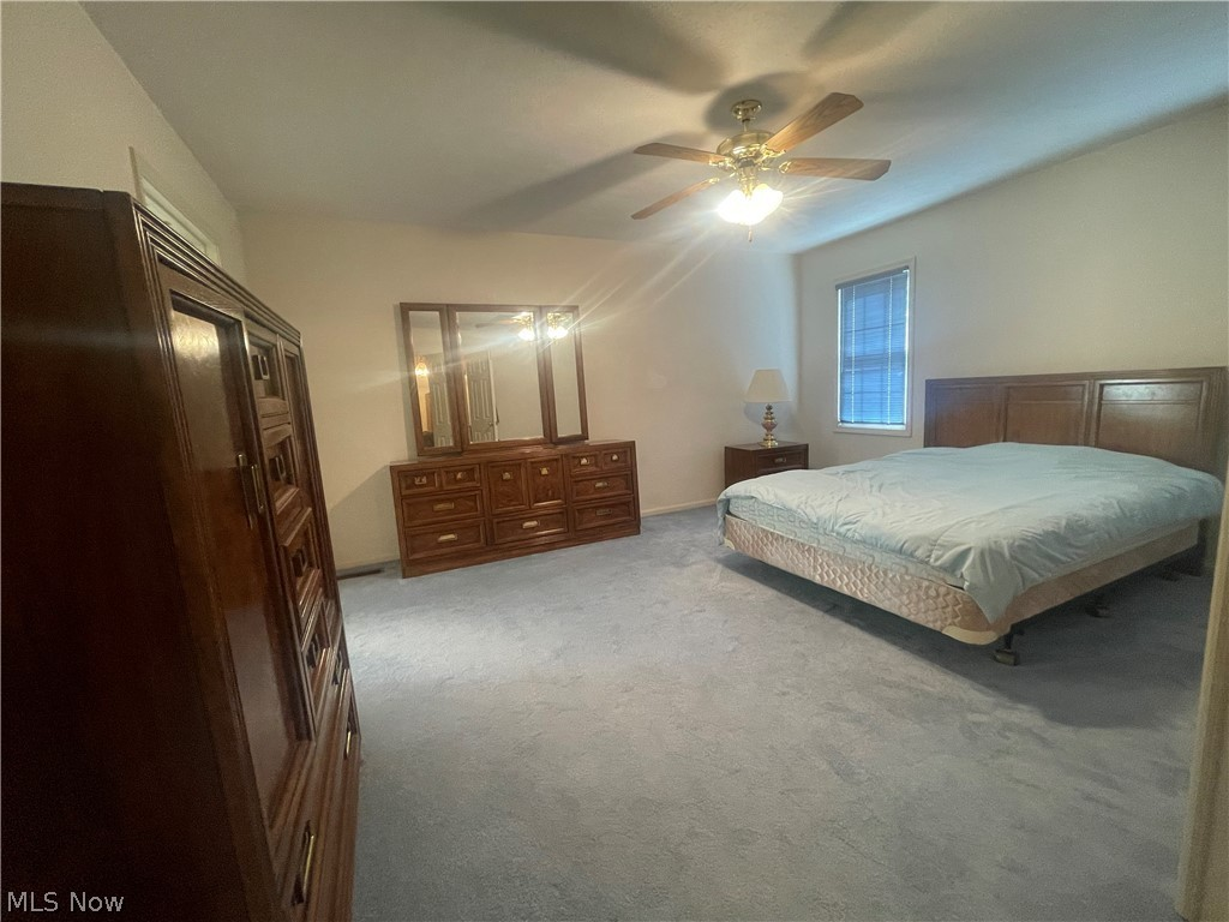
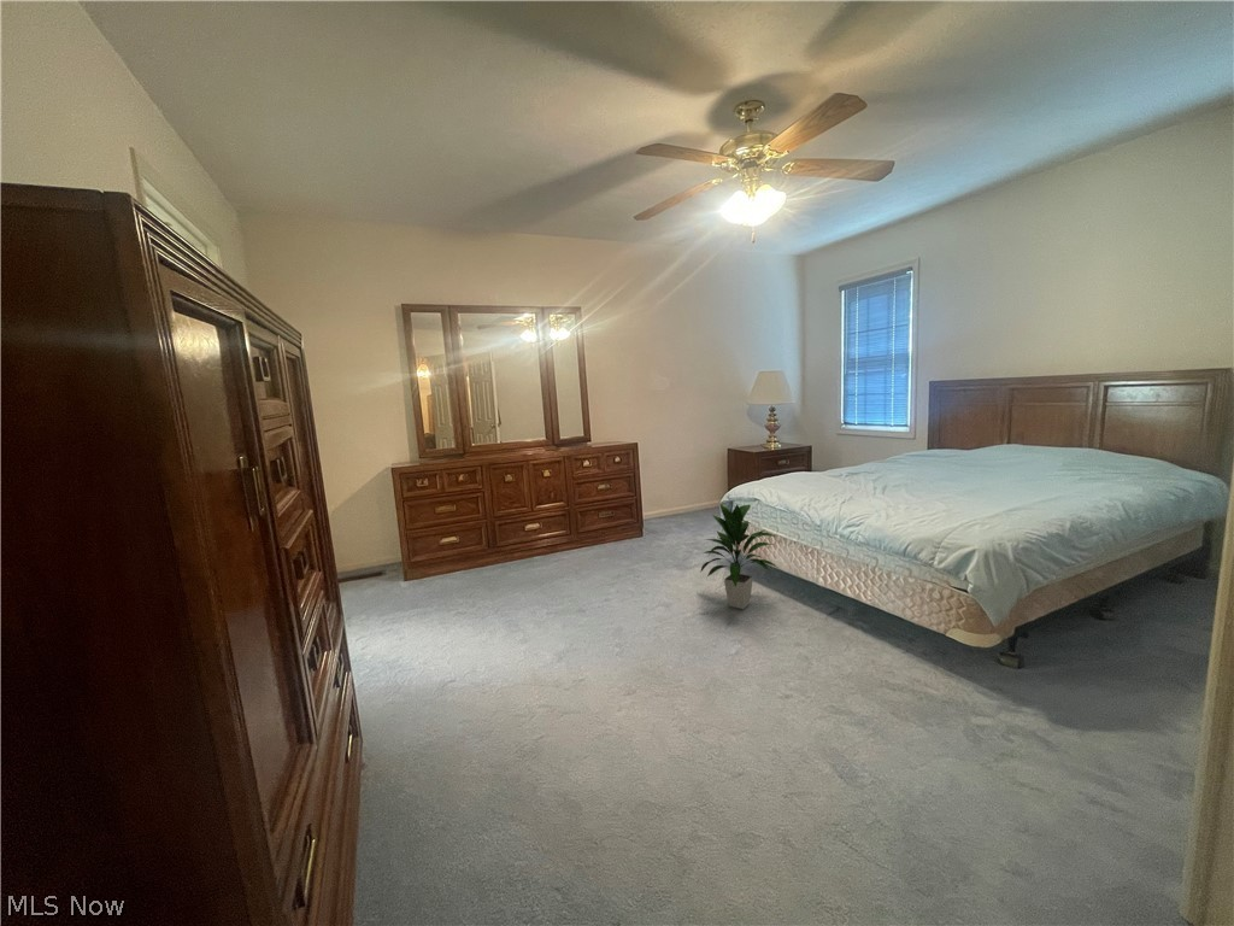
+ indoor plant [699,502,780,610]
